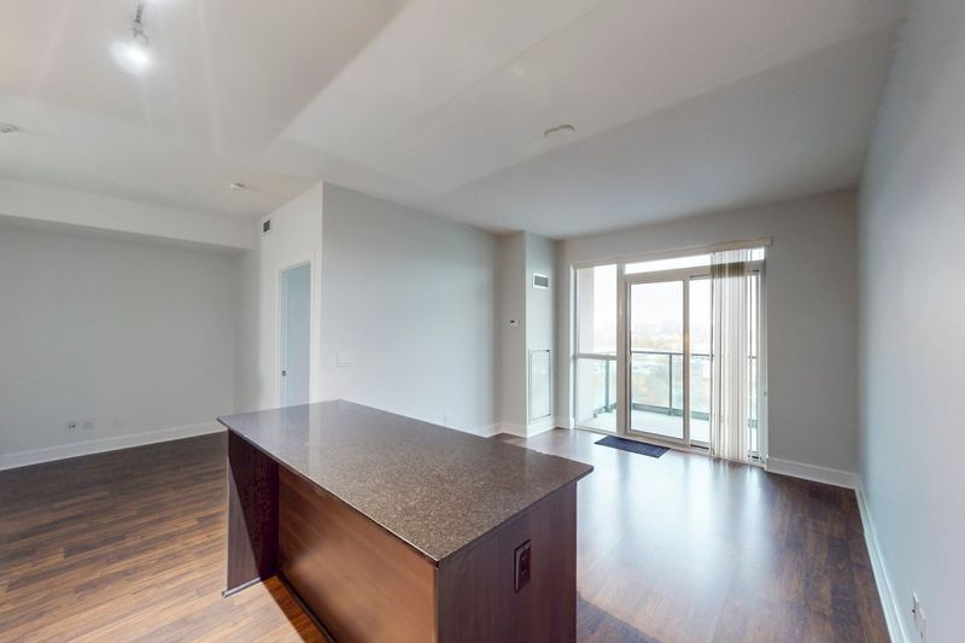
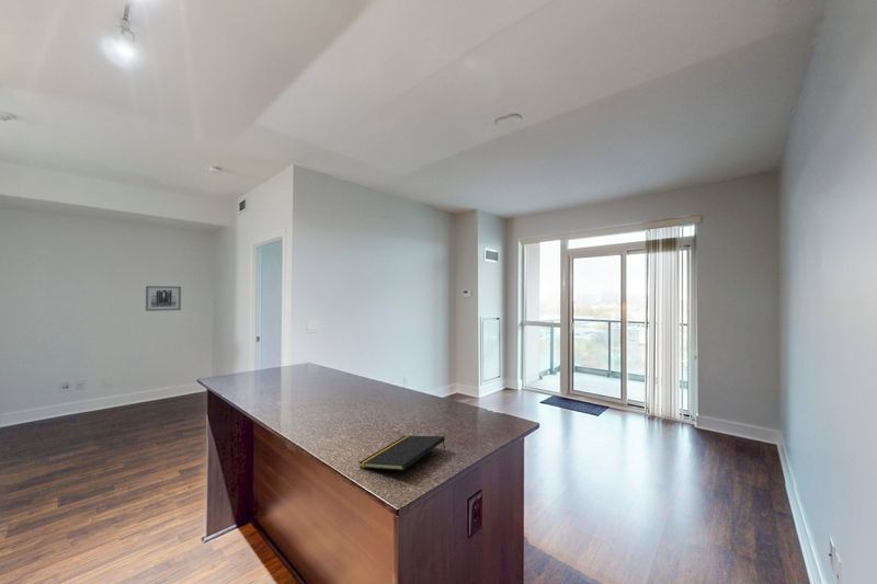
+ notepad [357,435,446,471]
+ wall art [145,285,182,312]
